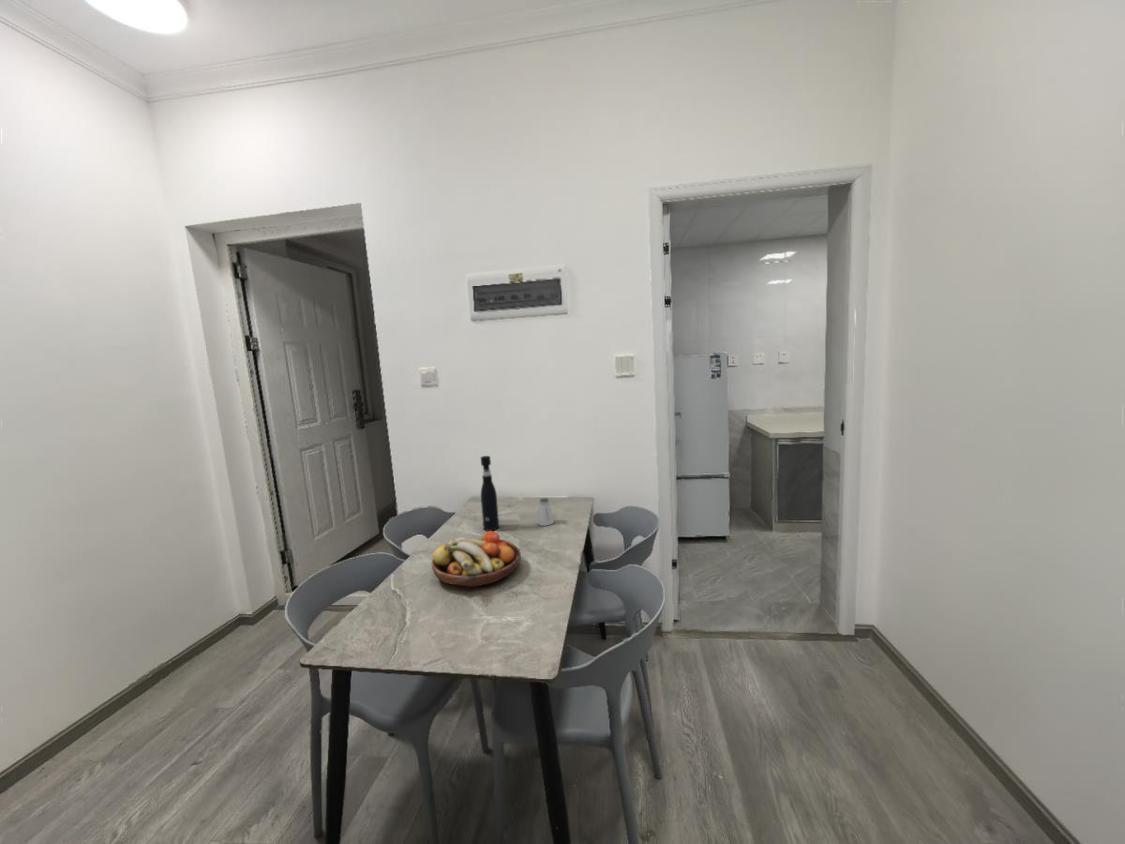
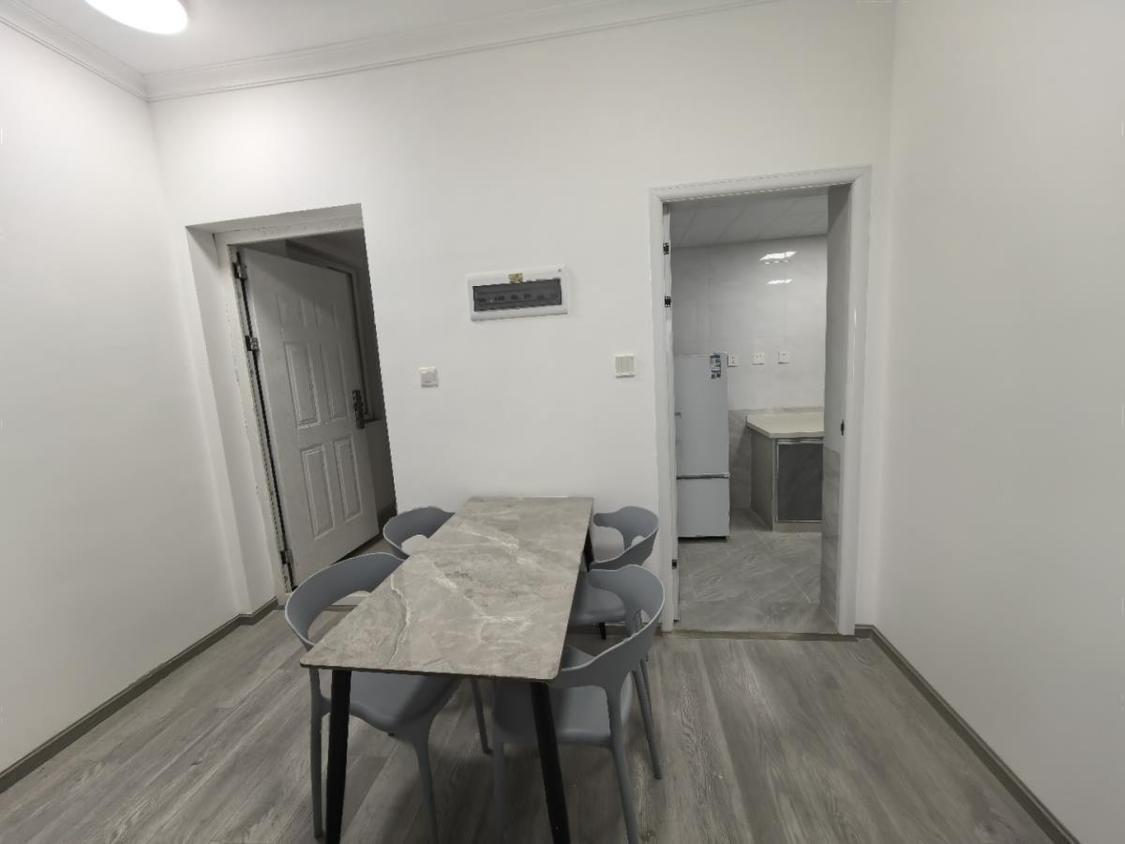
- saltshaker [536,497,555,527]
- pepper grinder [480,455,500,531]
- fruit bowl [431,530,522,588]
